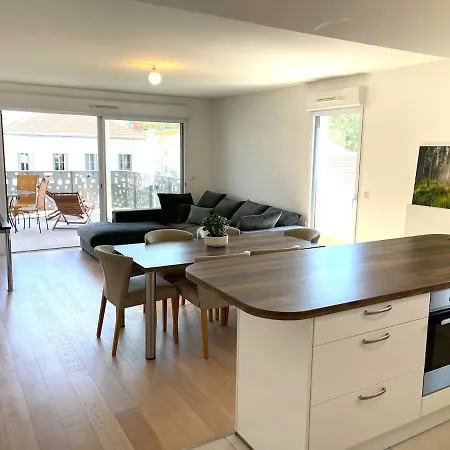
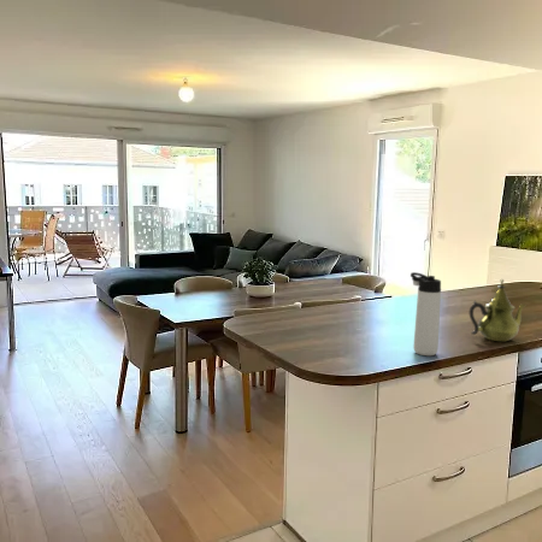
+ thermos bottle [410,271,442,357]
+ teapot [469,278,528,342]
